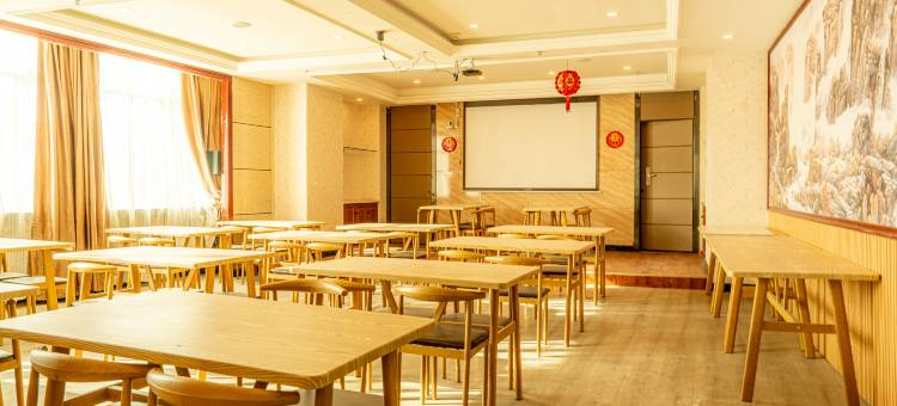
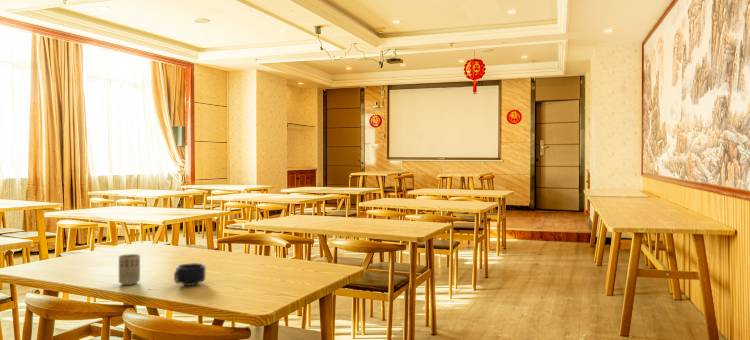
+ mug [173,262,206,287]
+ cup [118,253,141,286]
